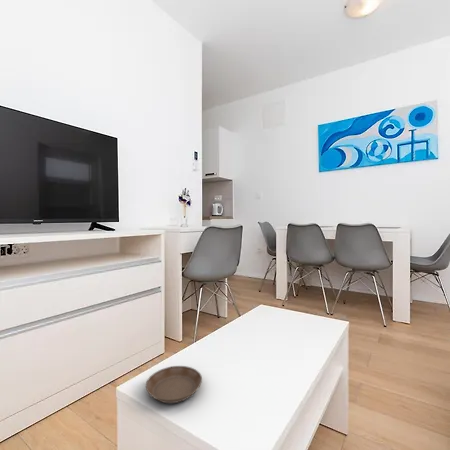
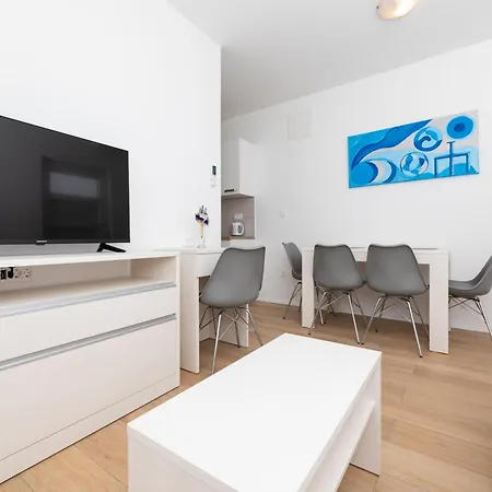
- saucer [145,365,203,404]
